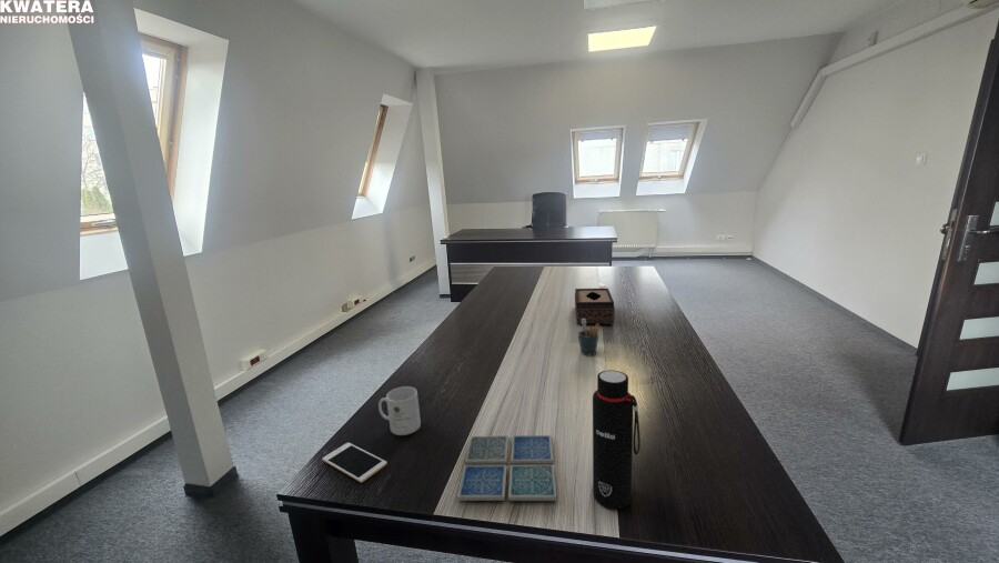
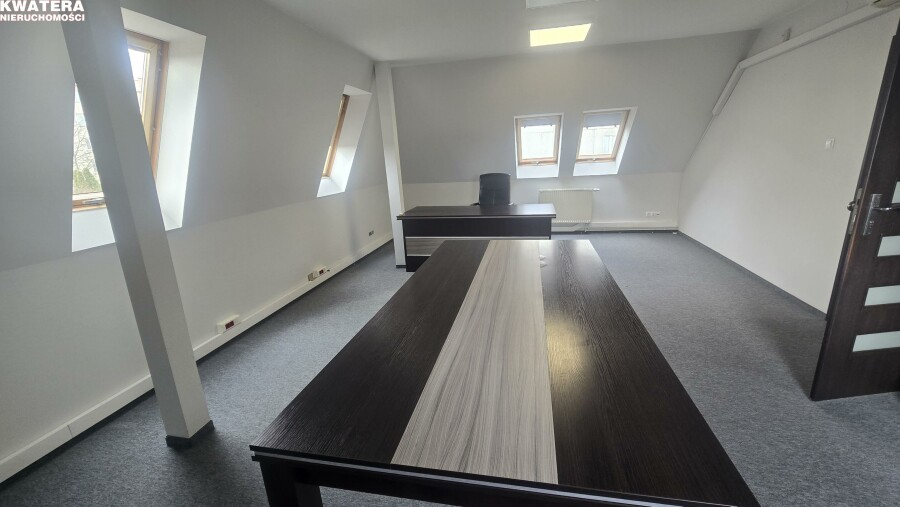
- pen holder [576,319,601,358]
- mug [377,385,422,436]
- drink coaster [456,434,558,502]
- tissue box [574,288,616,325]
- water bottle [592,369,642,510]
- cell phone [321,442,389,483]
